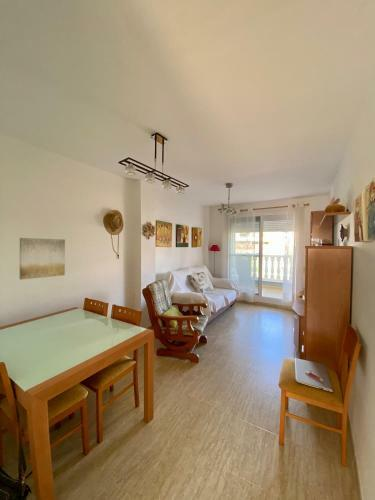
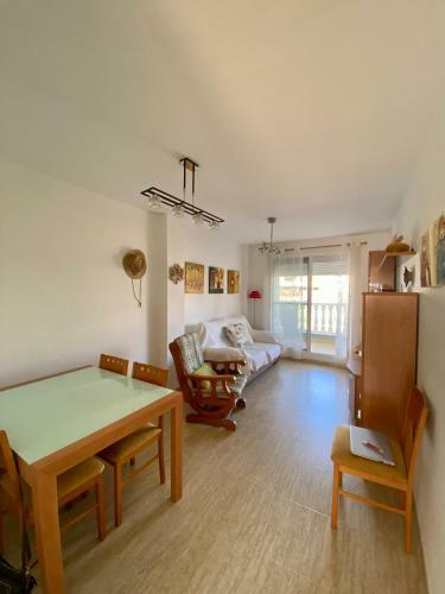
- wall art [19,237,66,281]
